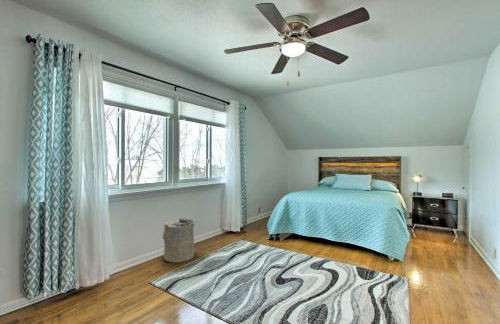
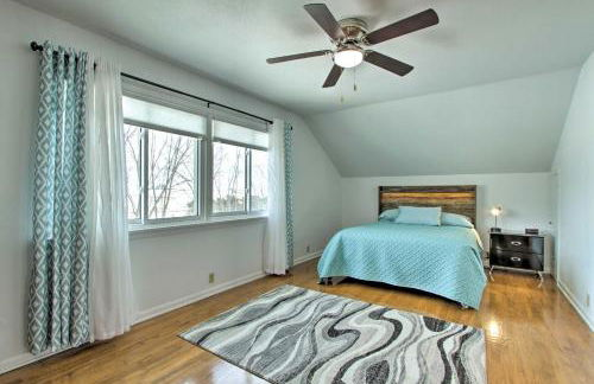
- laundry hamper [161,217,196,264]
